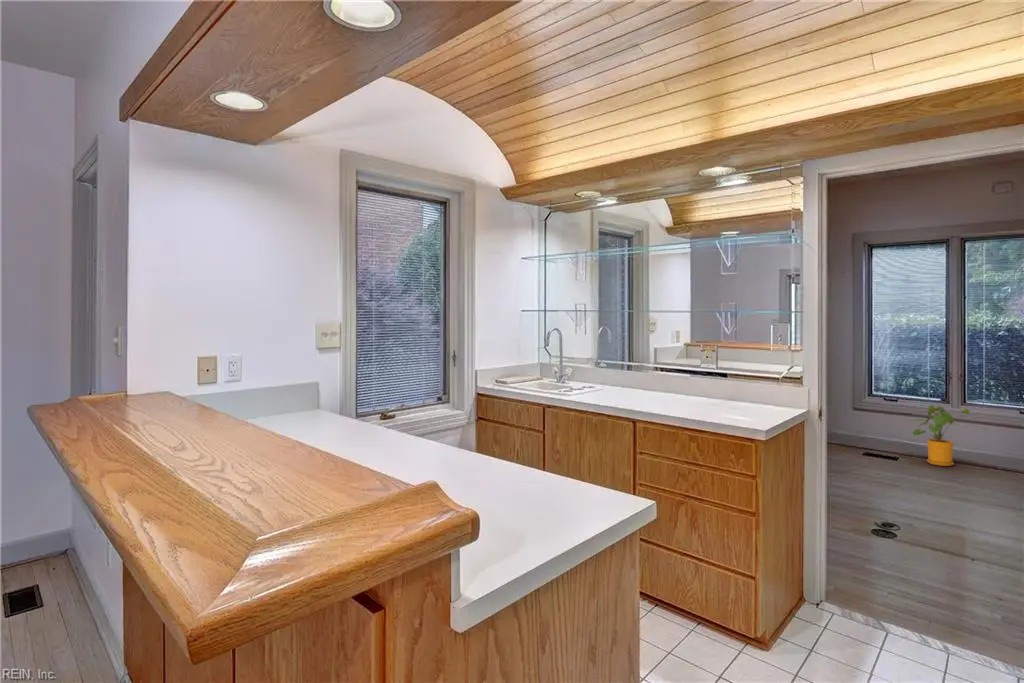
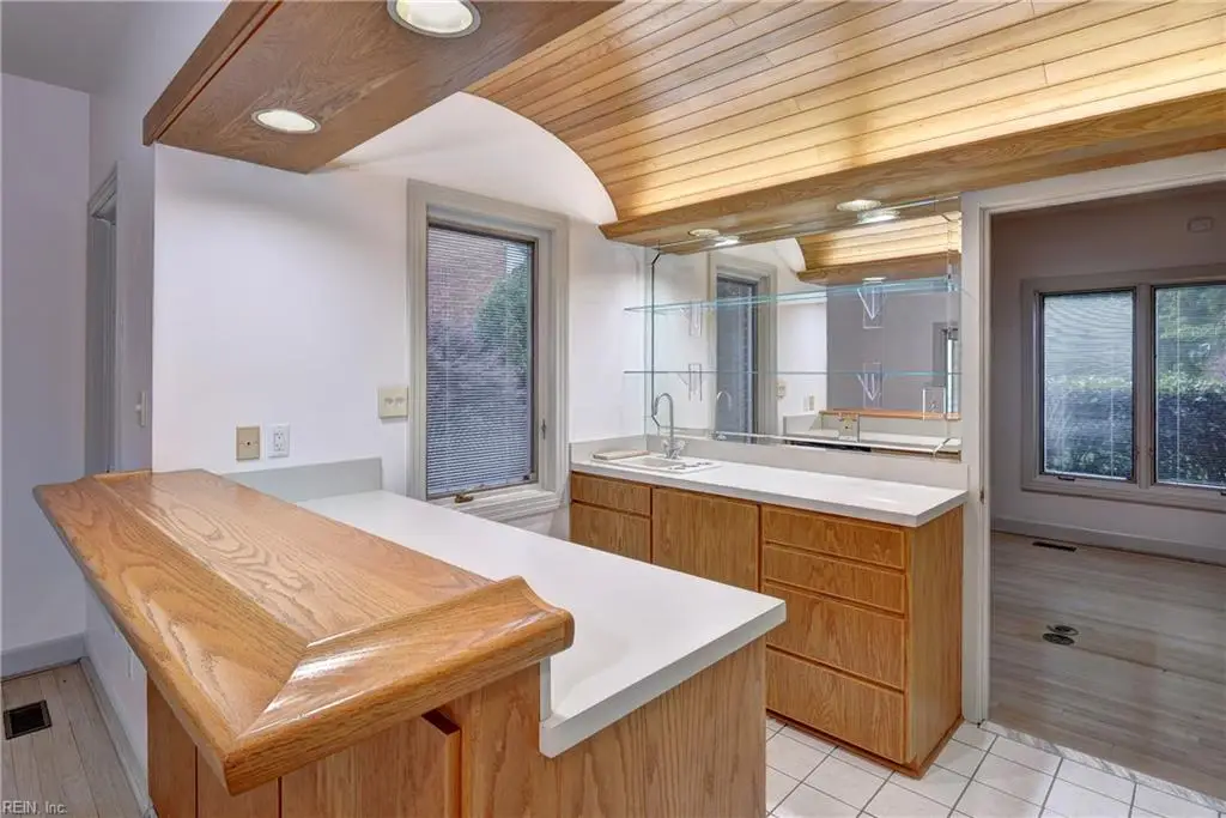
- house plant [910,404,970,467]
